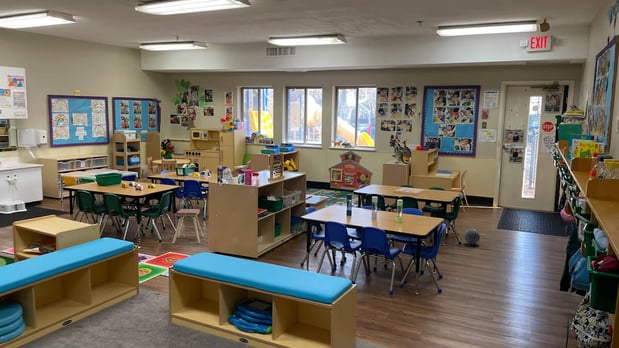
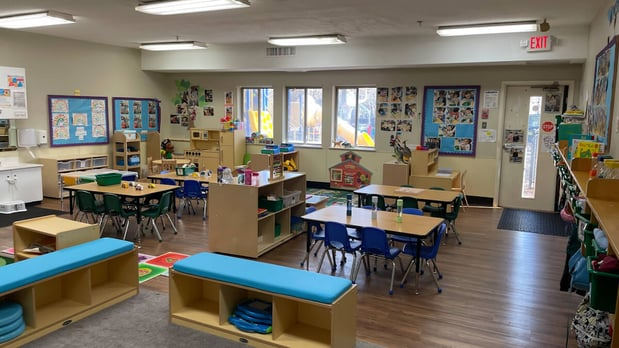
- music stool [172,208,205,245]
- ball [463,228,481,246]
